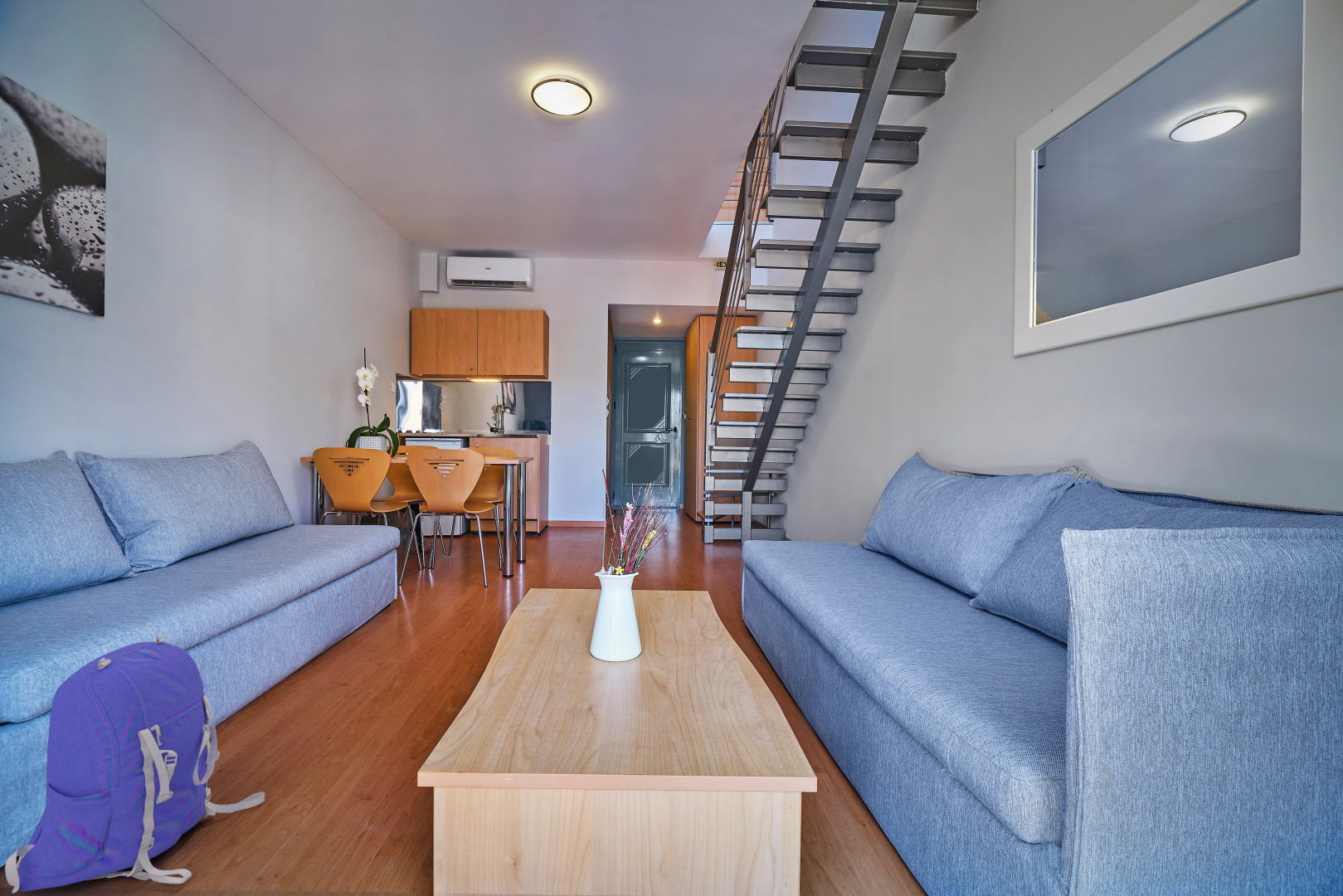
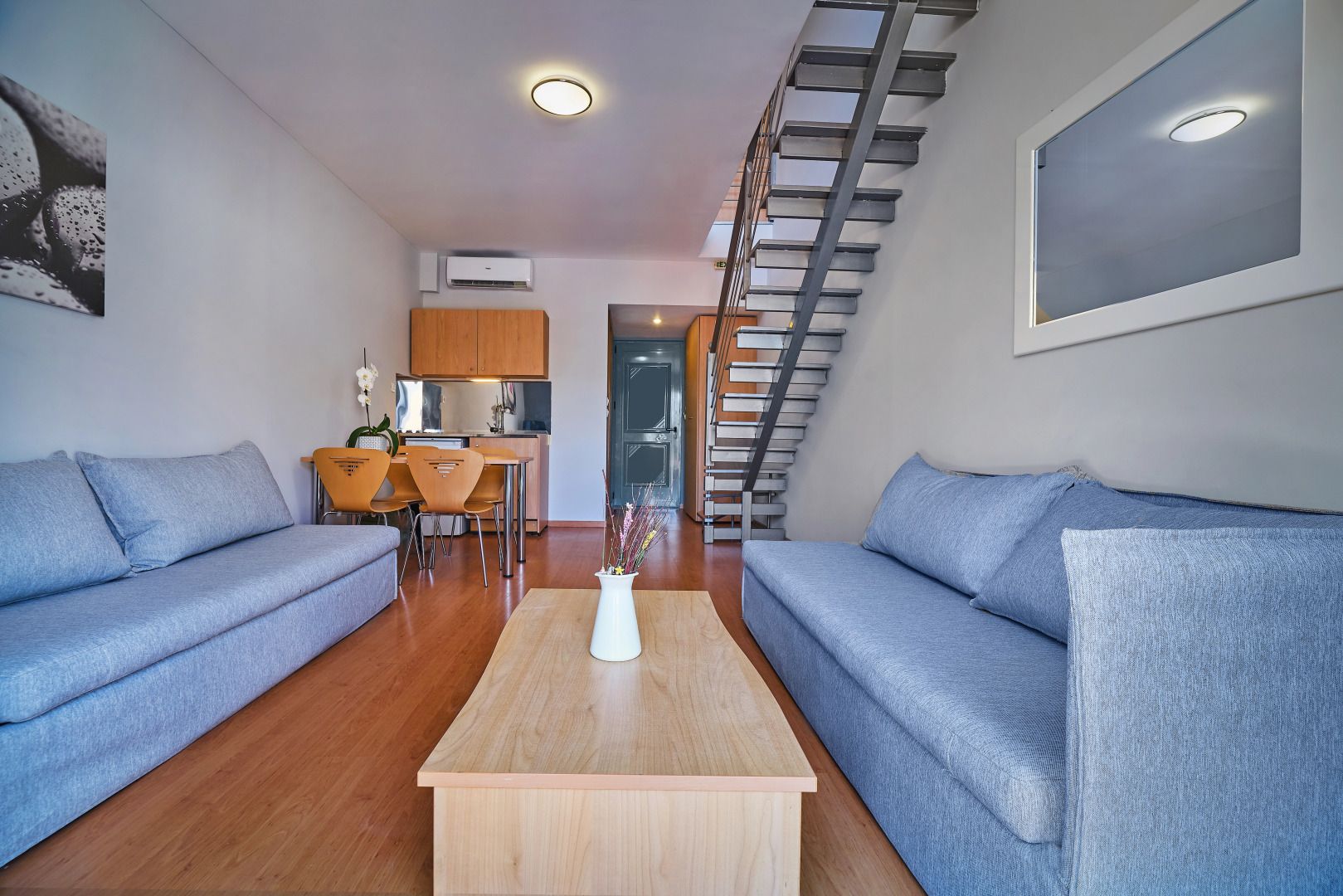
- backpack [4,635,265,894]
